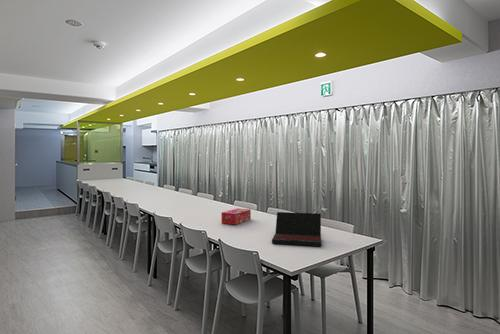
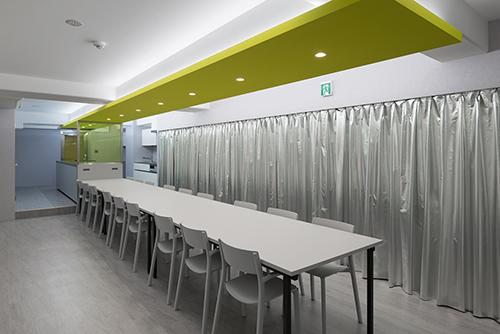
- laptop [271,211,322,247]
- tissue box [221,207,252,226]
